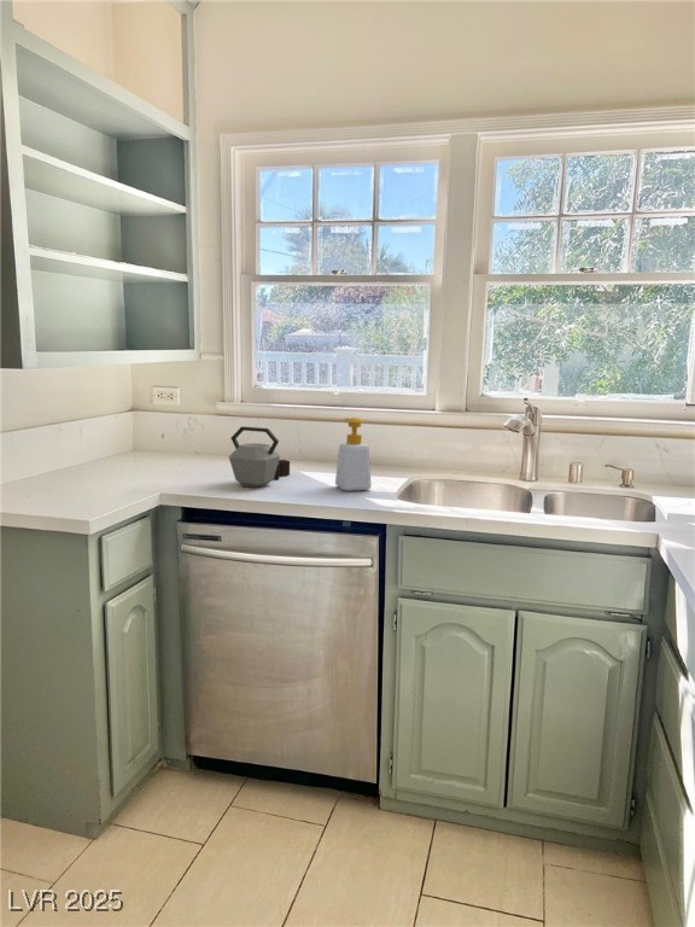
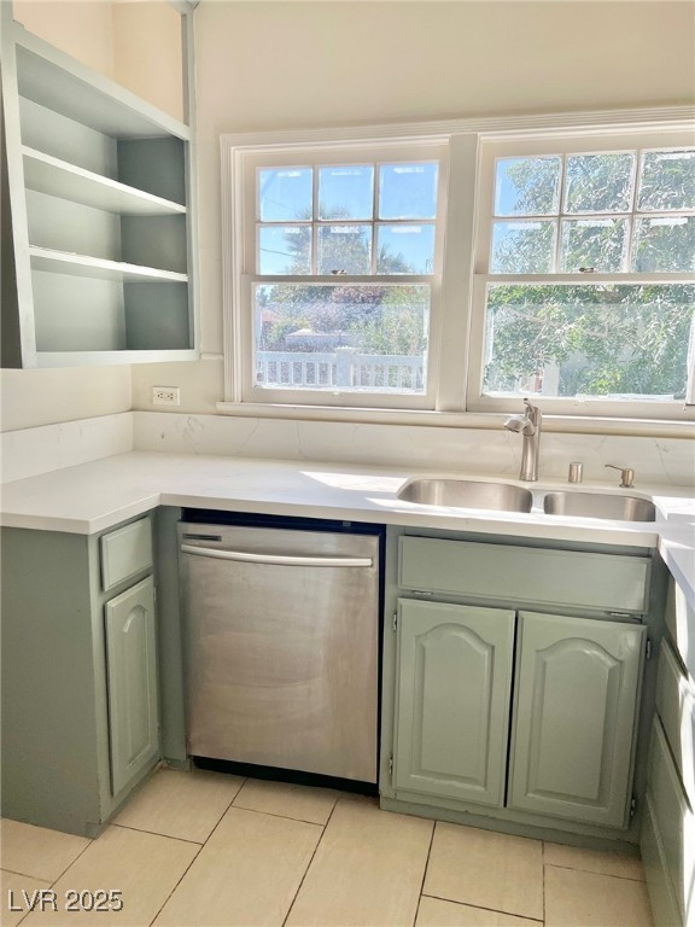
- soap bottle [334,416,373,492]
- kettle [228,426,291,488]
